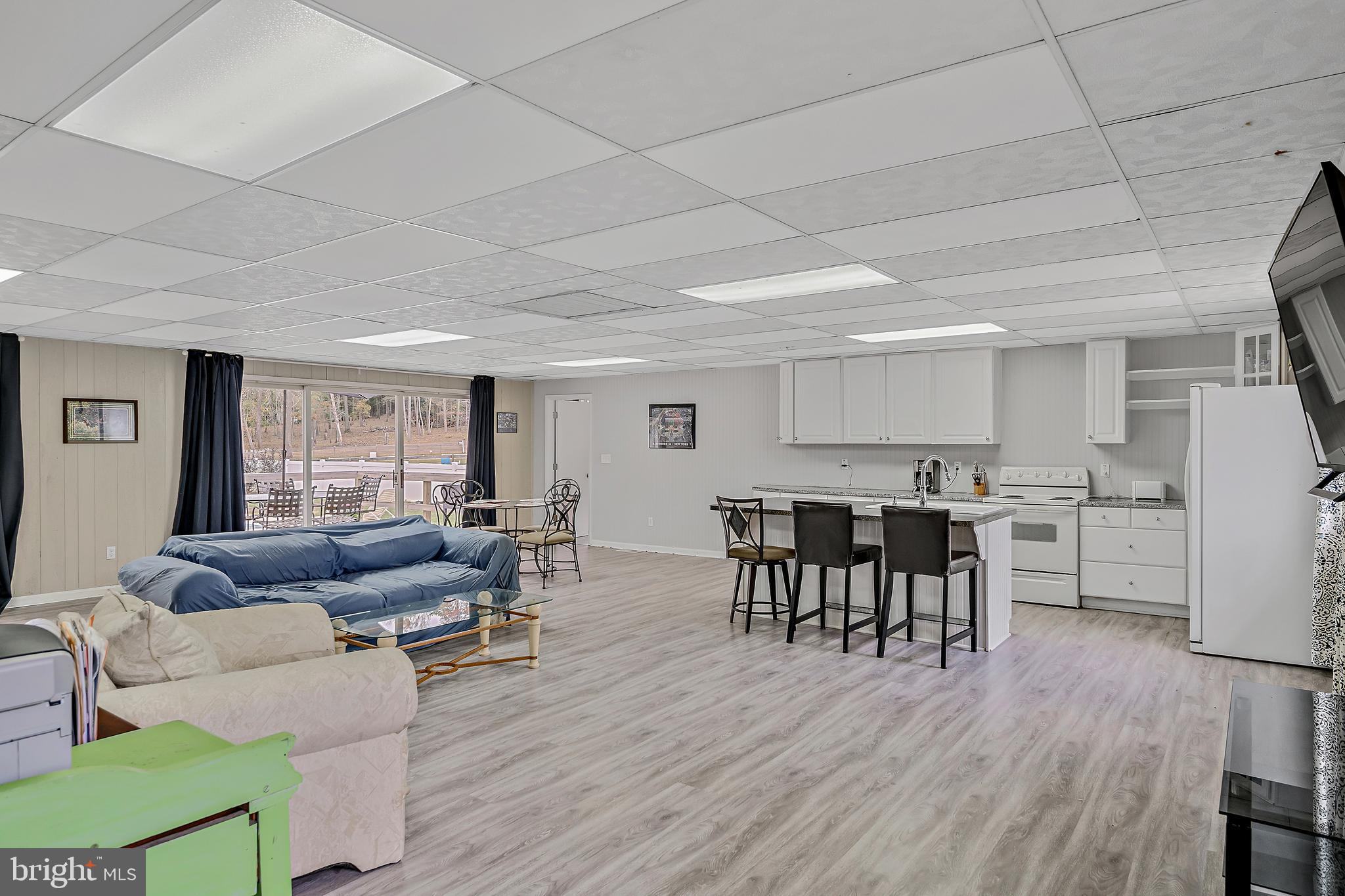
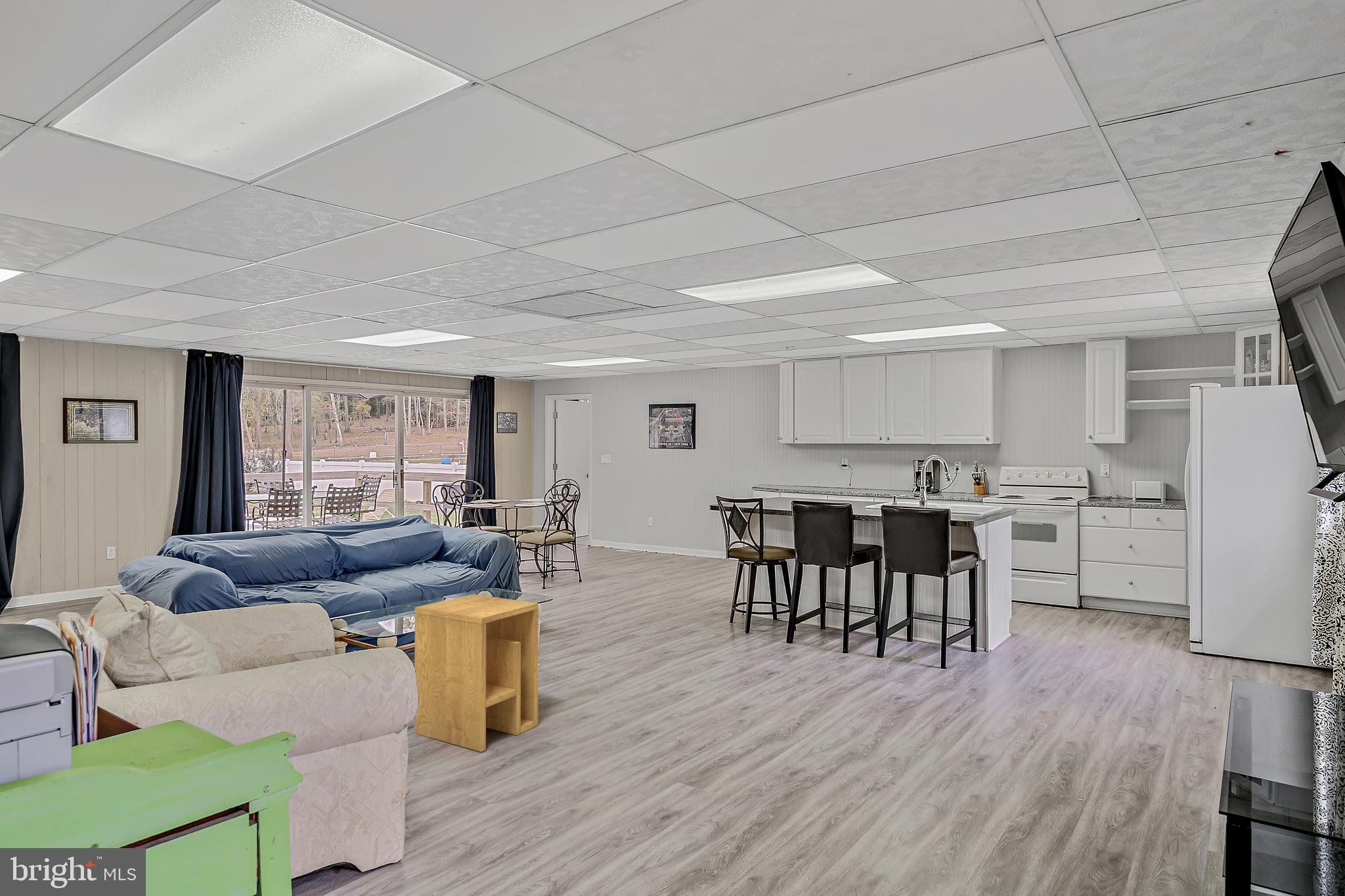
+ side table [414,593,539,753]
